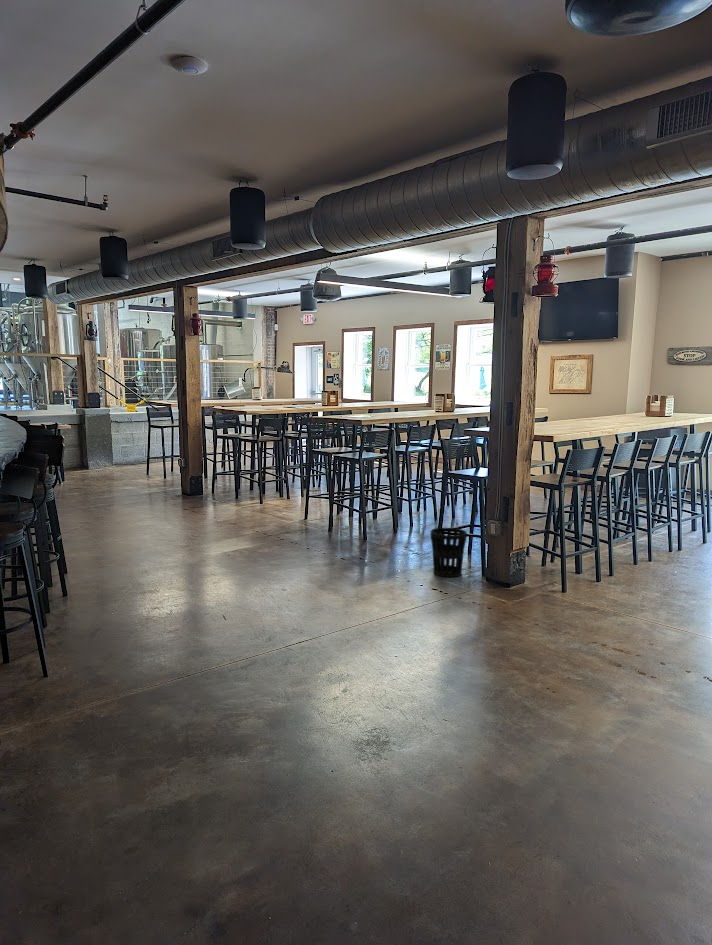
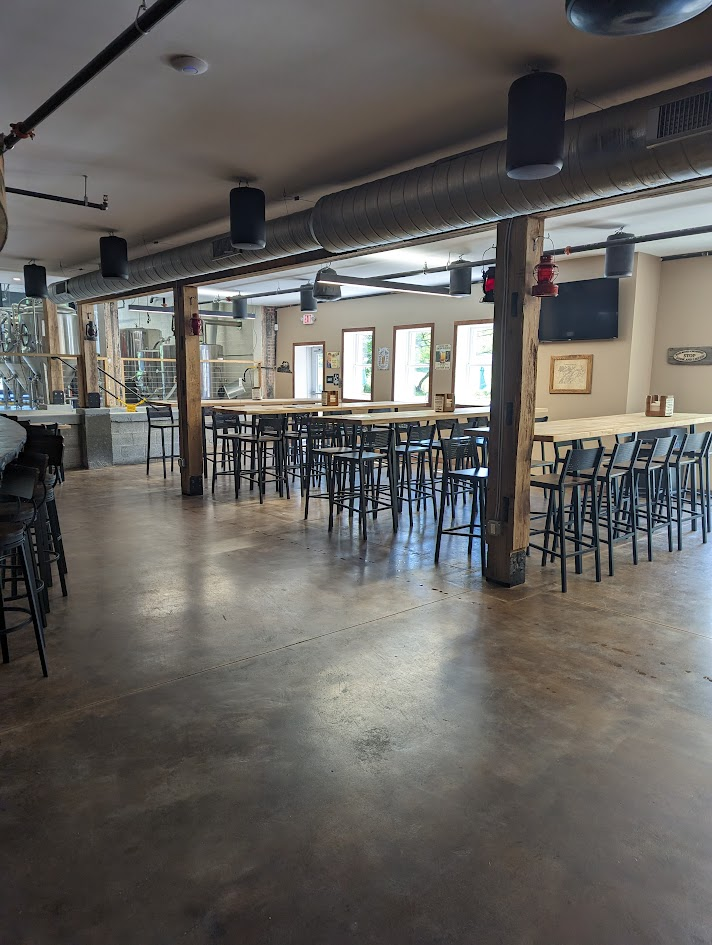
- wastebasket [430,527,468,578]
